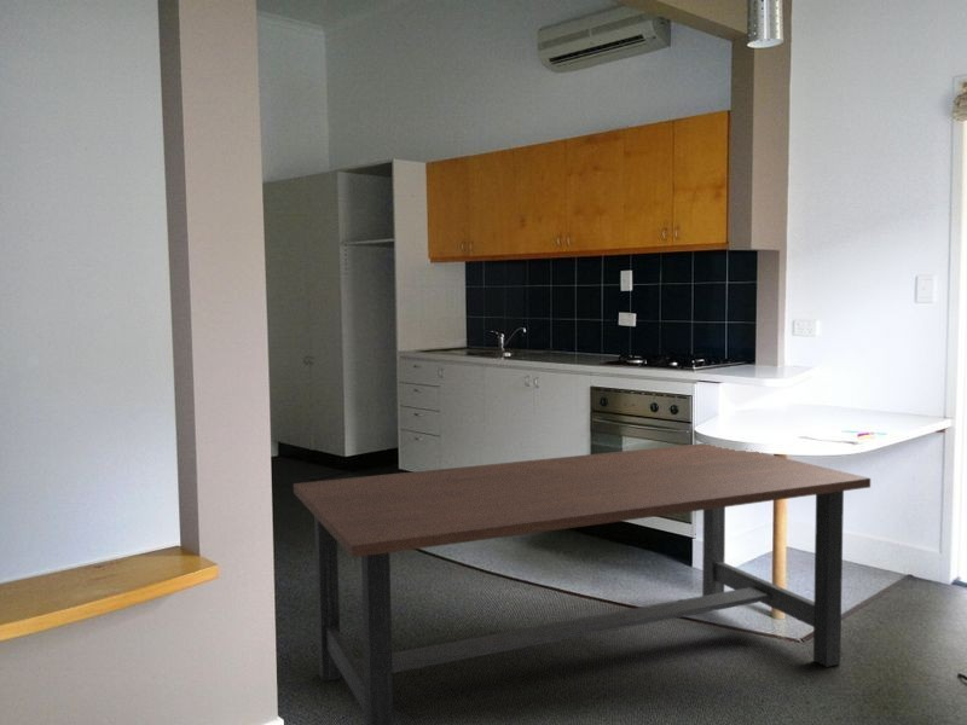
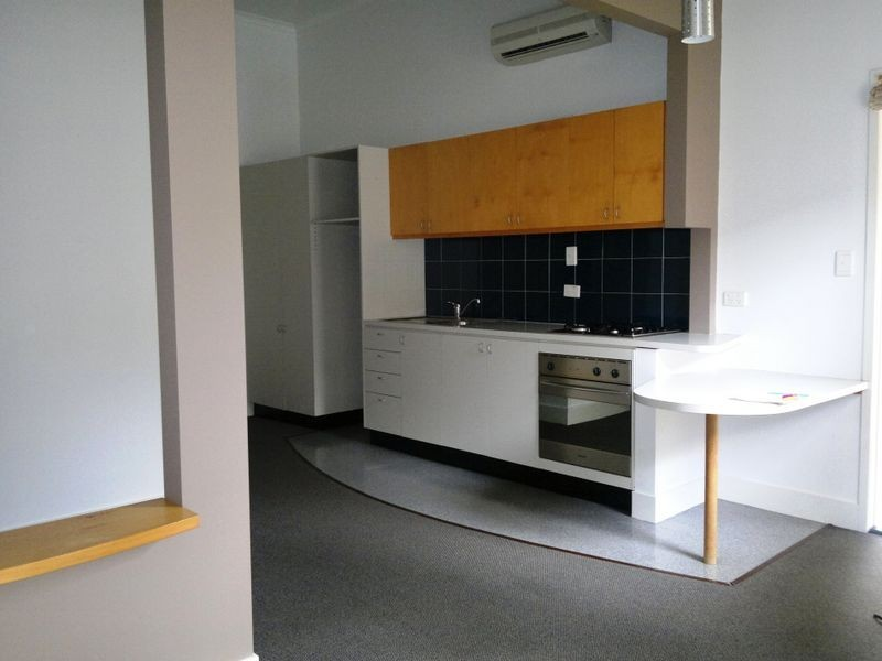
- dining table [293,442,872,725]
